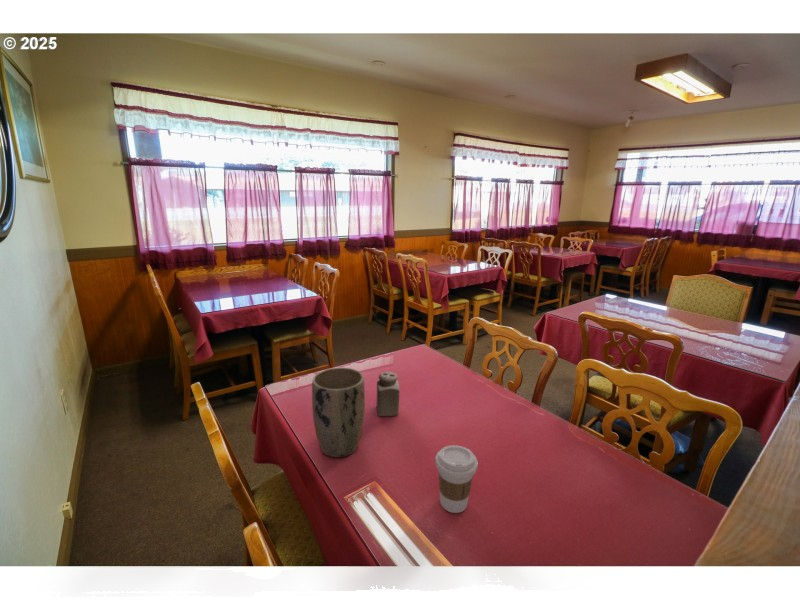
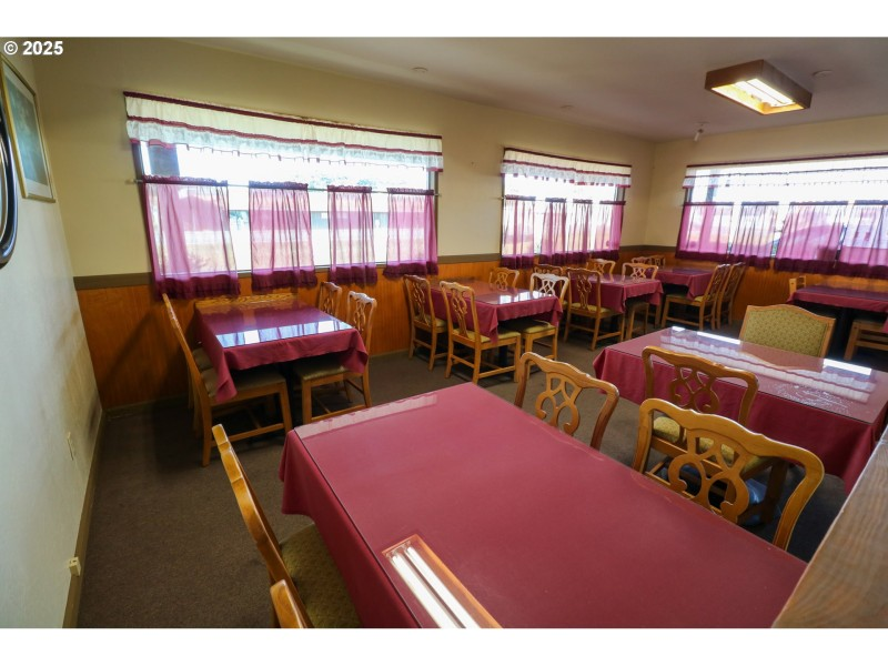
- salt shaker [376,371,401,417]
- plant pot [311,367,366,458]
- coffee cup [434,444,479,514]
